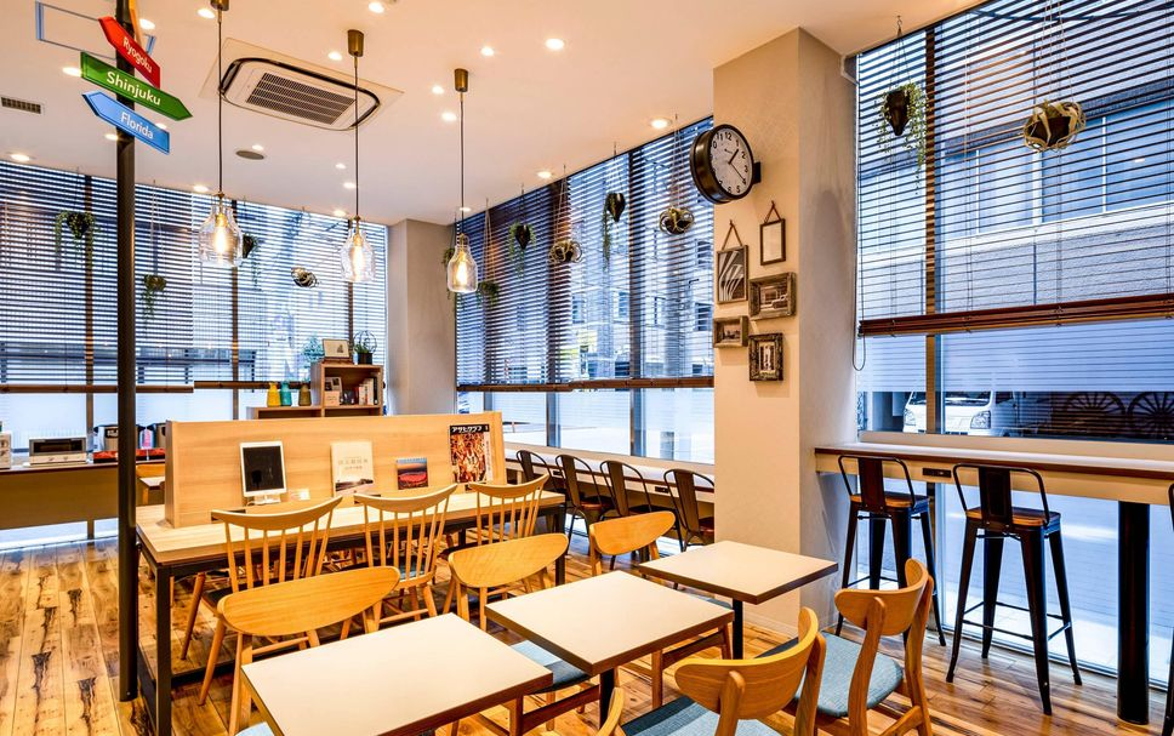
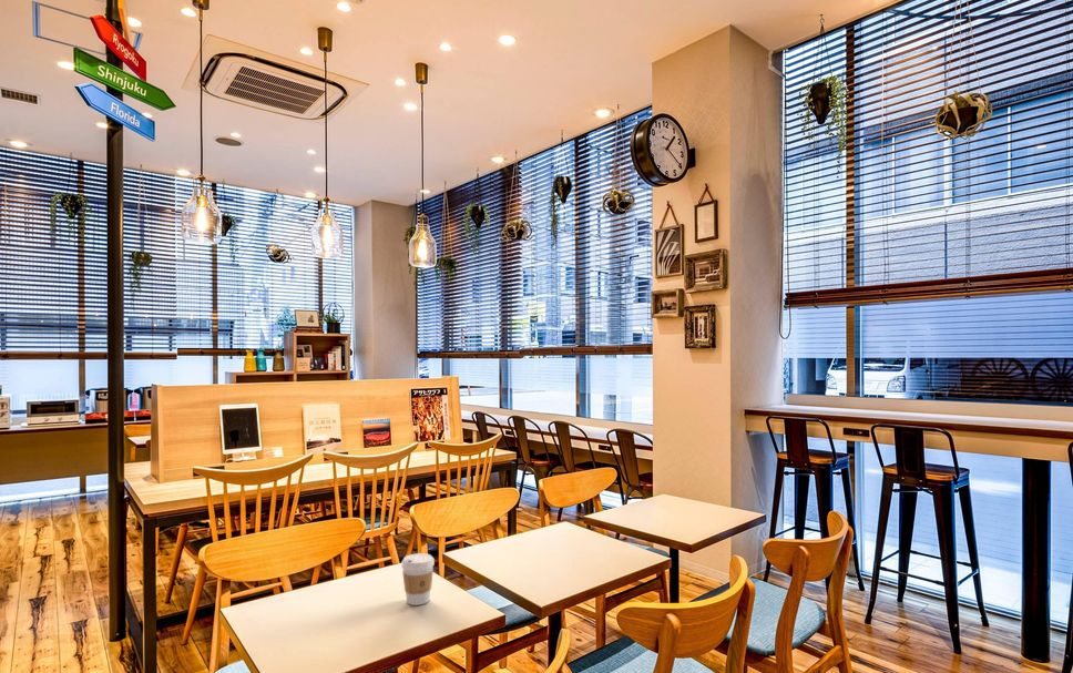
+ coffee cup [400,552,436,606]
